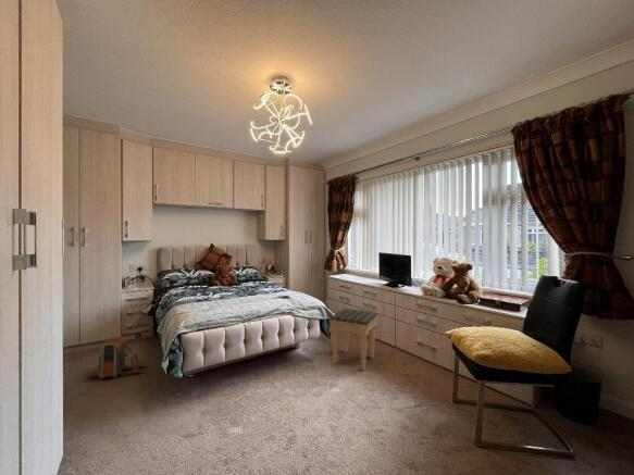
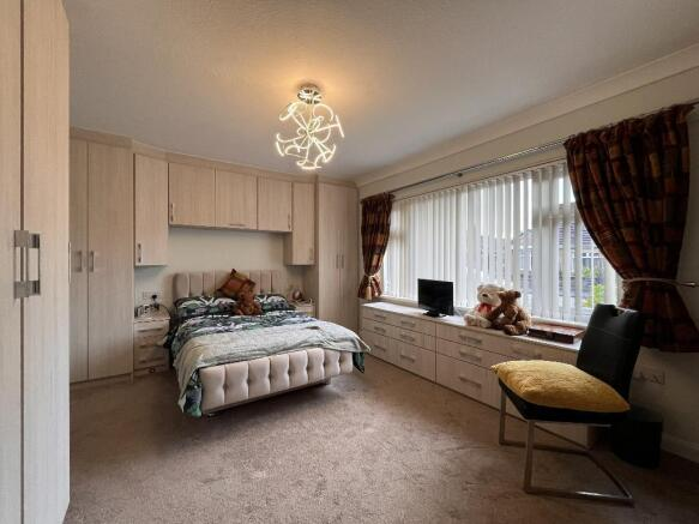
- backpack [87,336,148,379]
- footstool [328,308,378,372]
